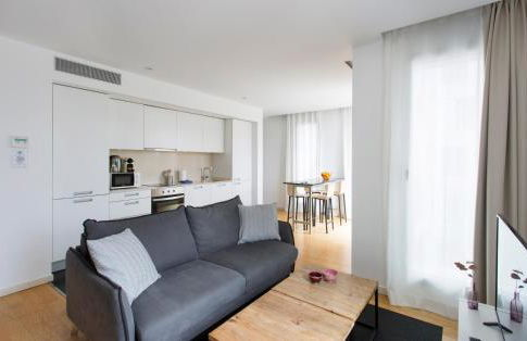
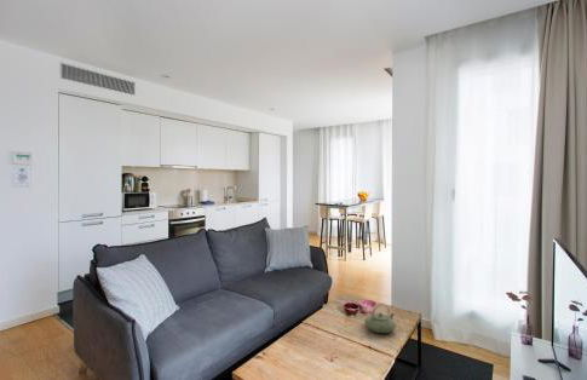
+ teapot [363,303,398,334]
